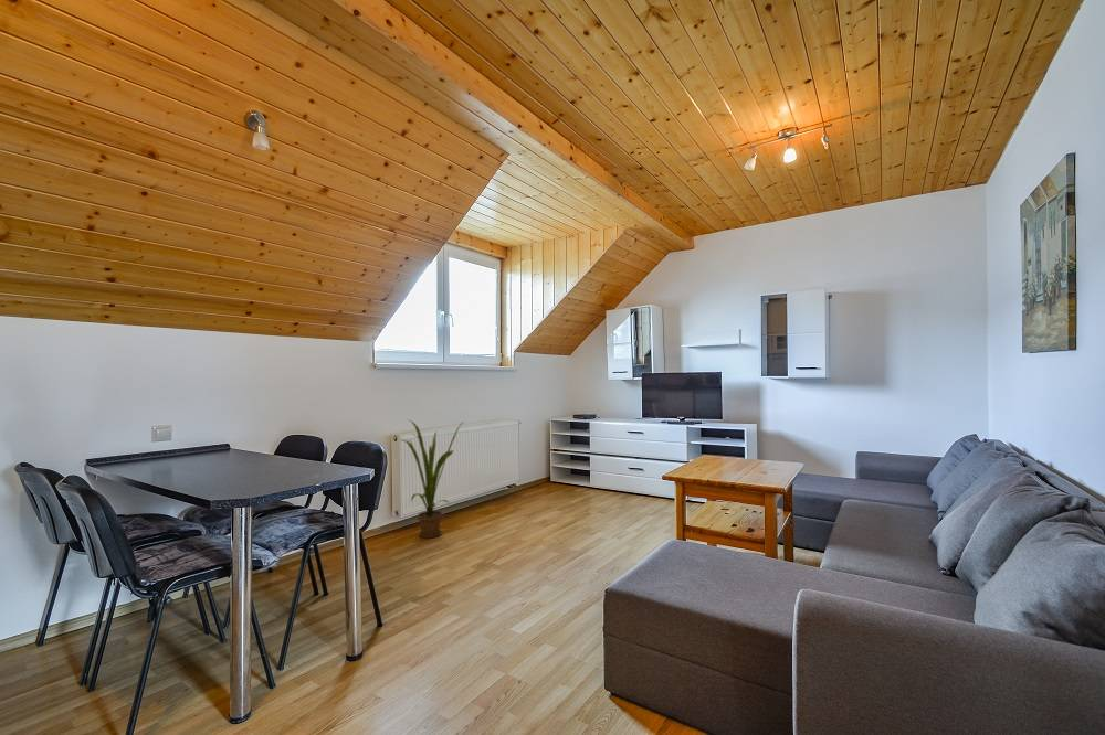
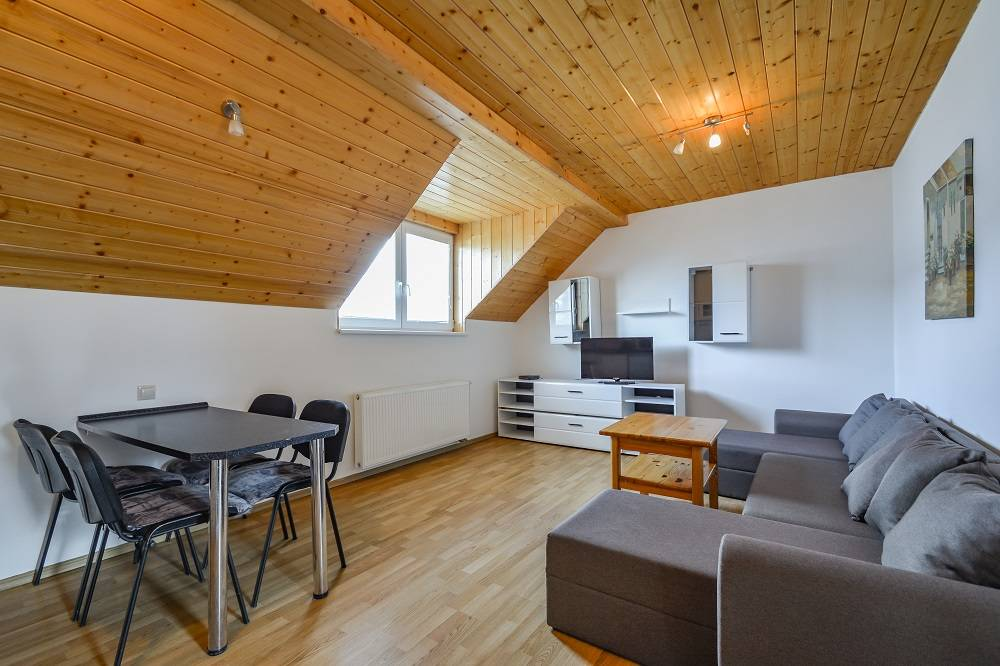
- house plant [402,418,464,540]
